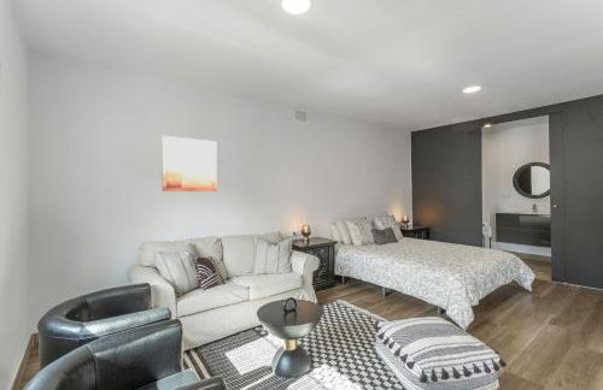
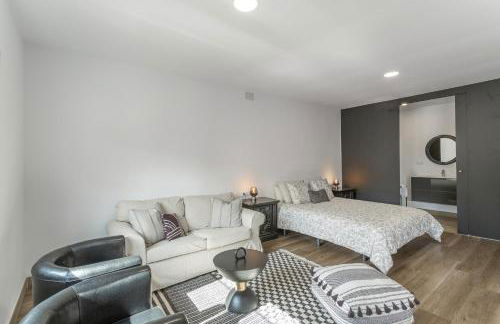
- wall art [160,135,218,193]
